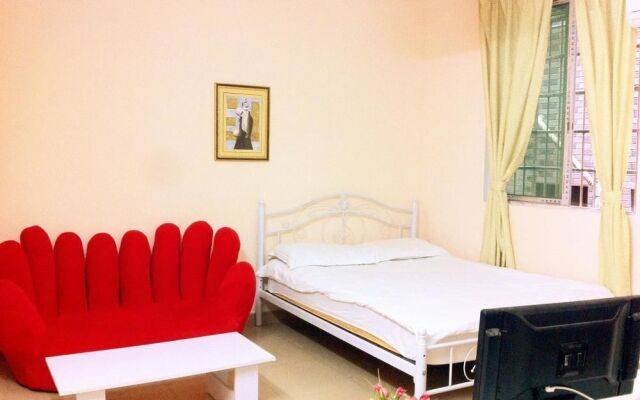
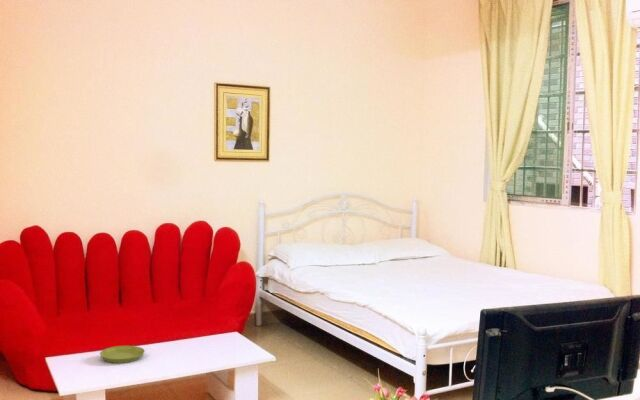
+ saucer [99,345,146,364]
